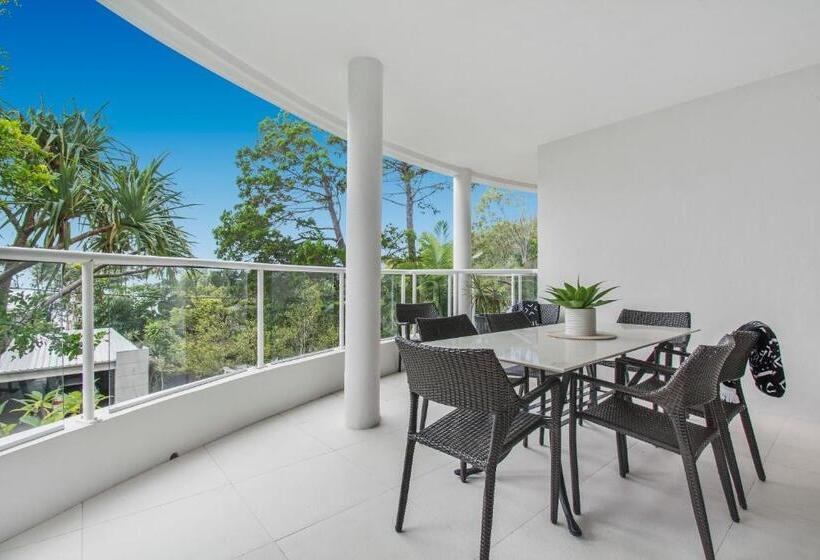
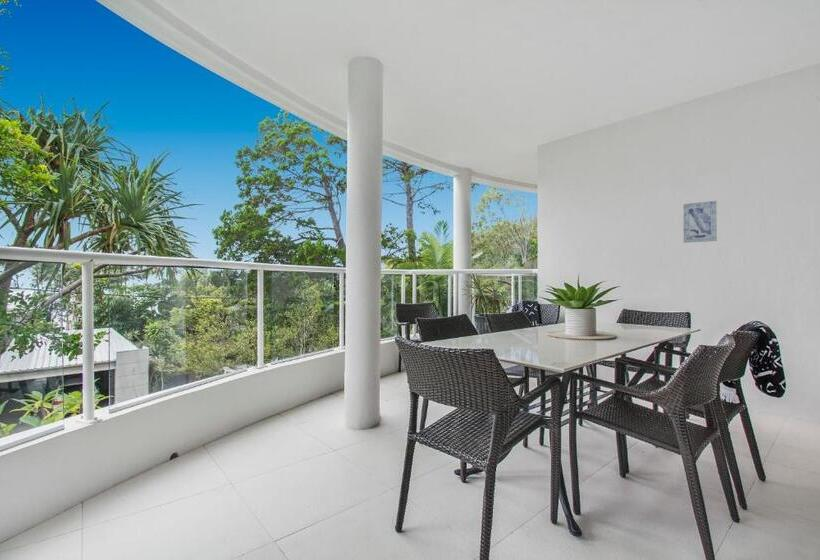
+ wall art [682,200,718,244]
